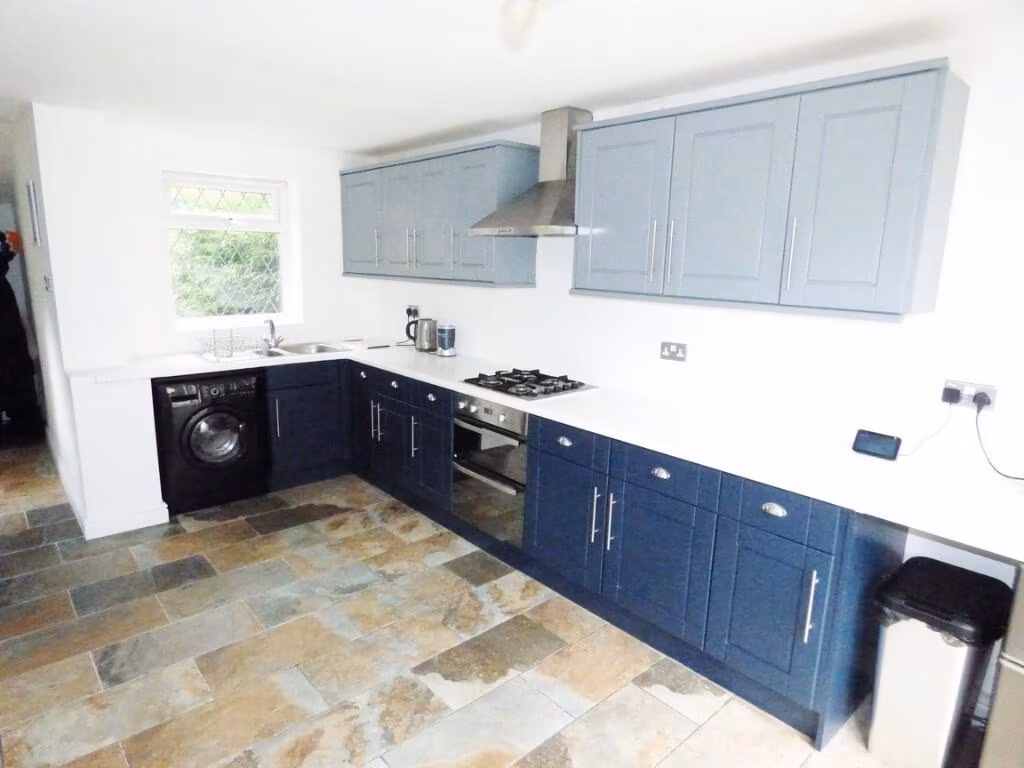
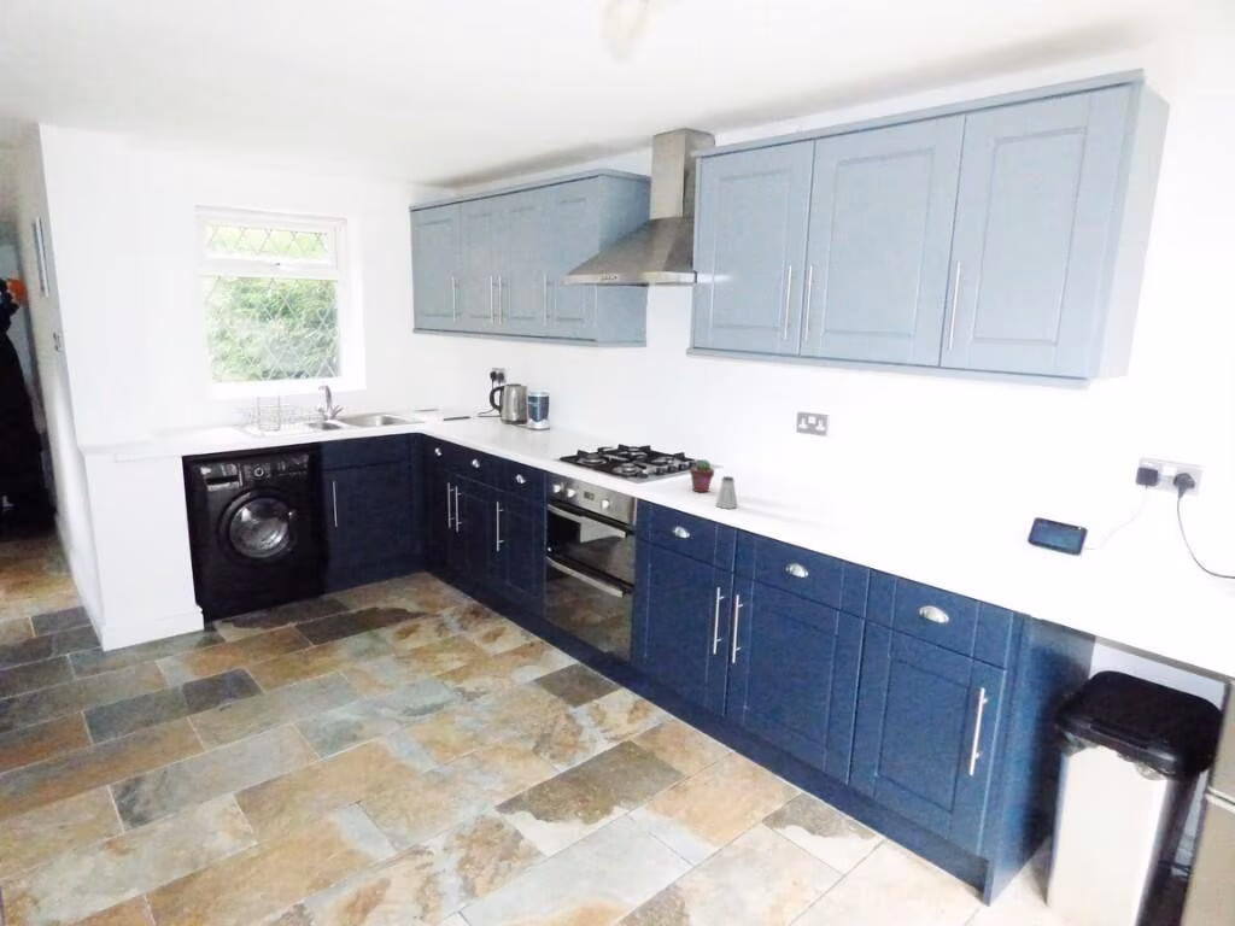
+ potted succulent [689,458,715,493]
+ saltshaker [715,475,738,510]
